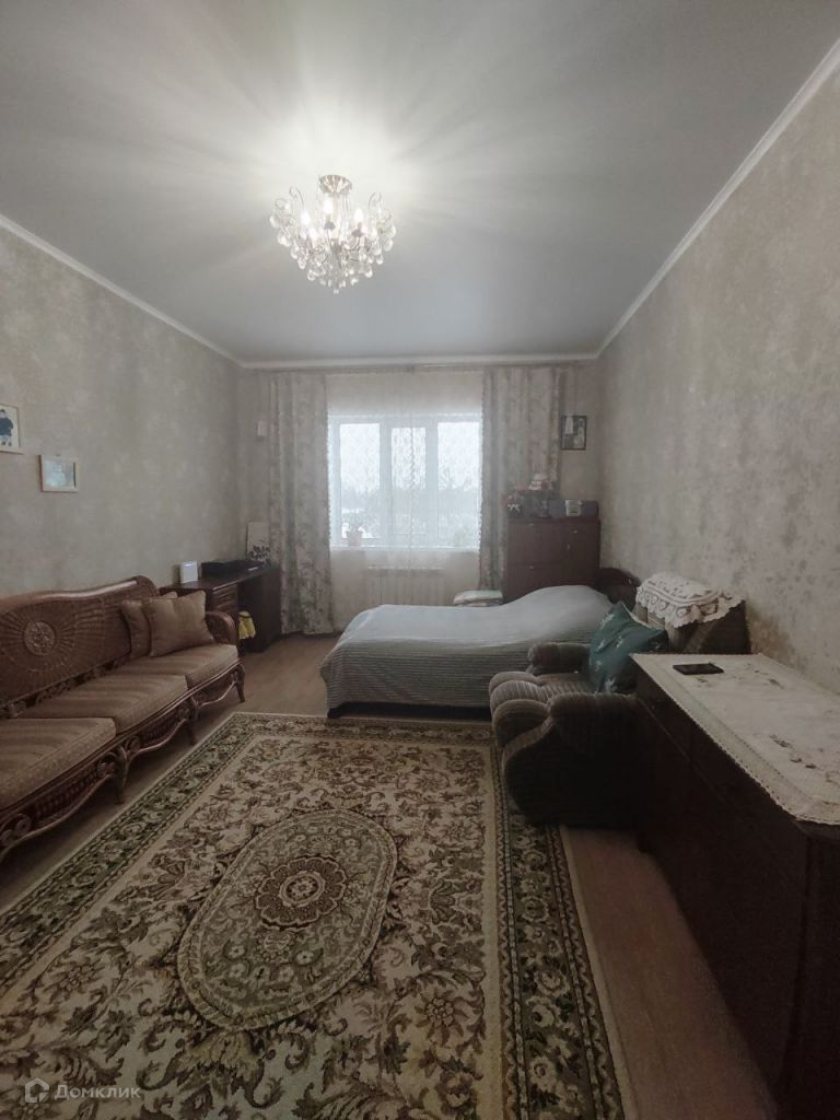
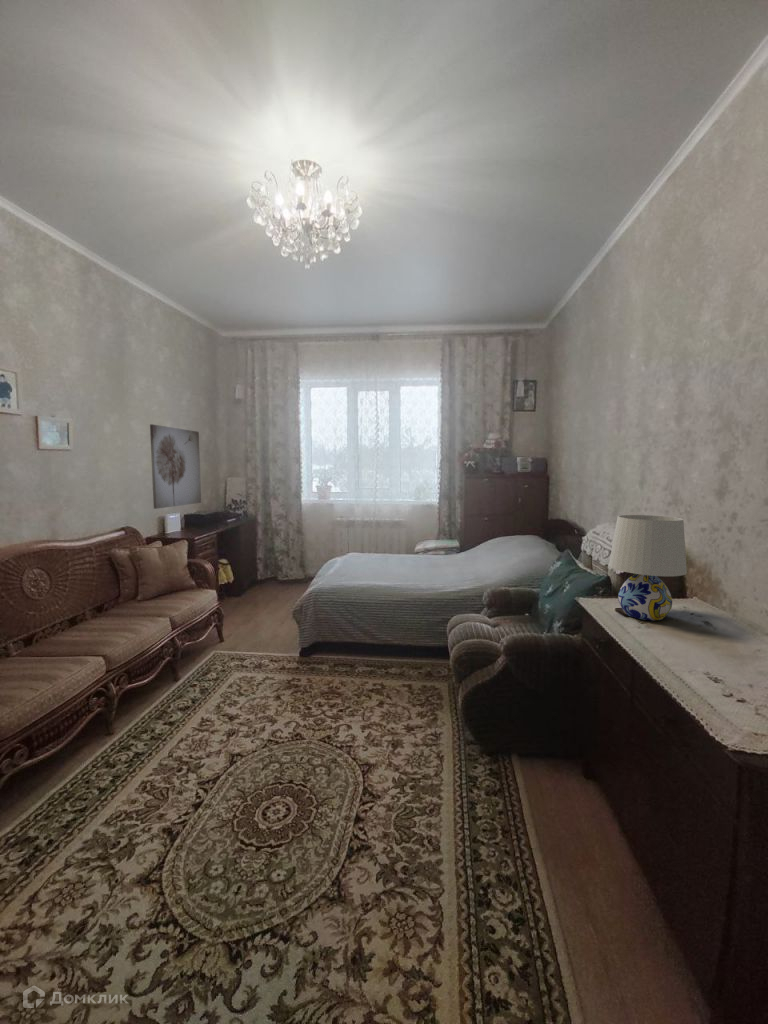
+ wall art [149,423,202,510]
+ table lamp [608,514,688,621]
